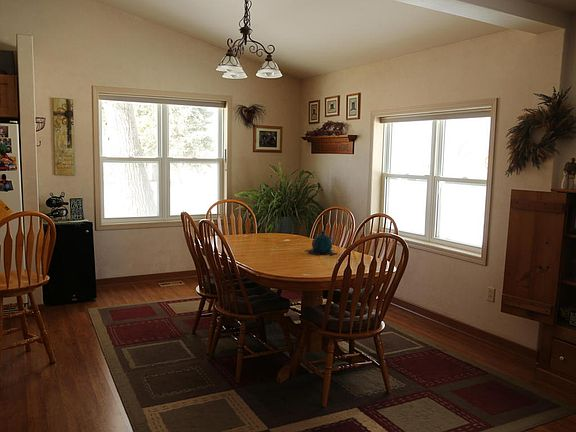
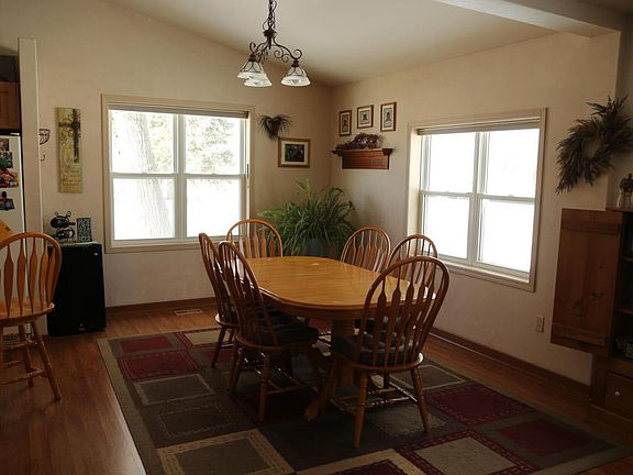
- teapot [305,230,337,256]
